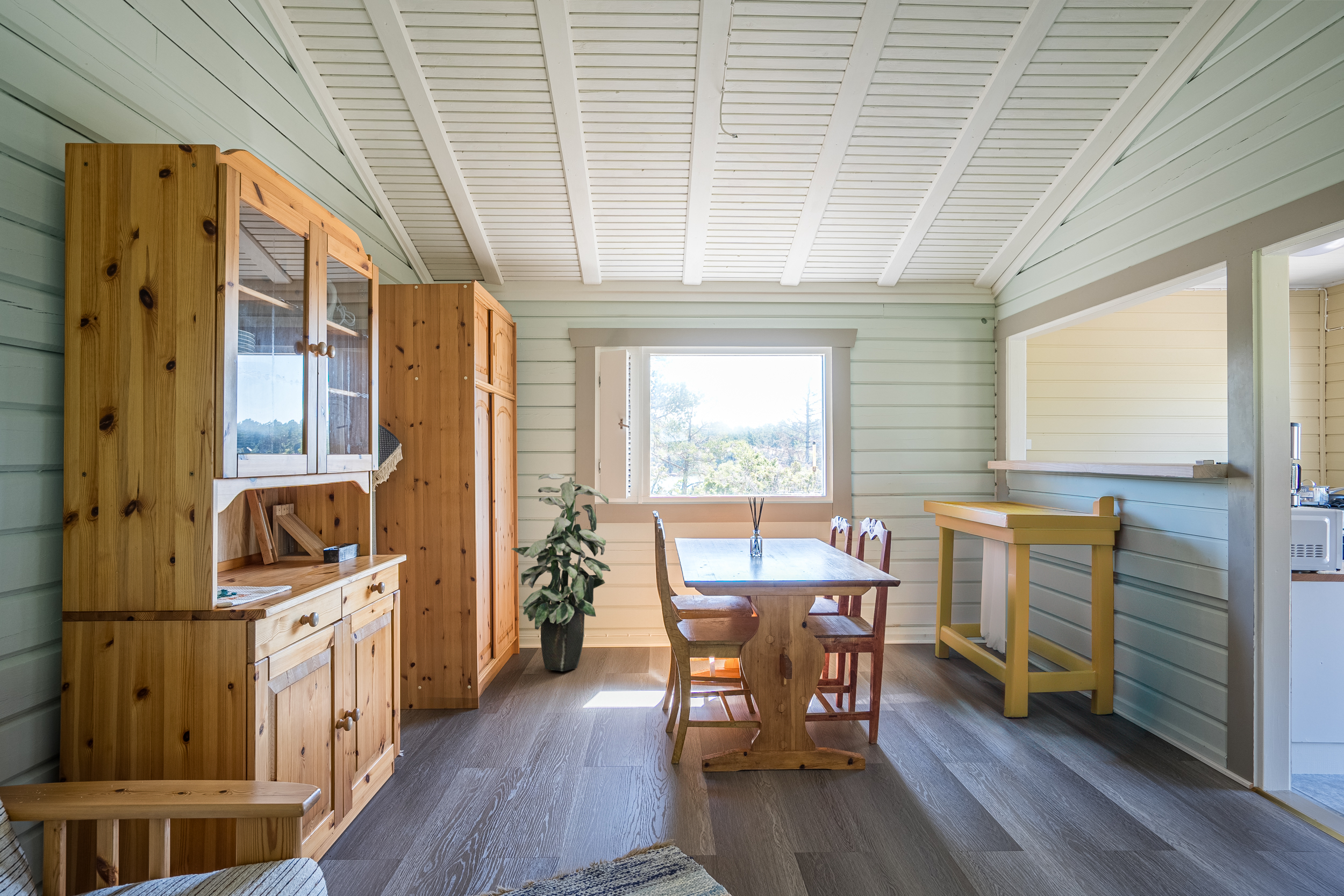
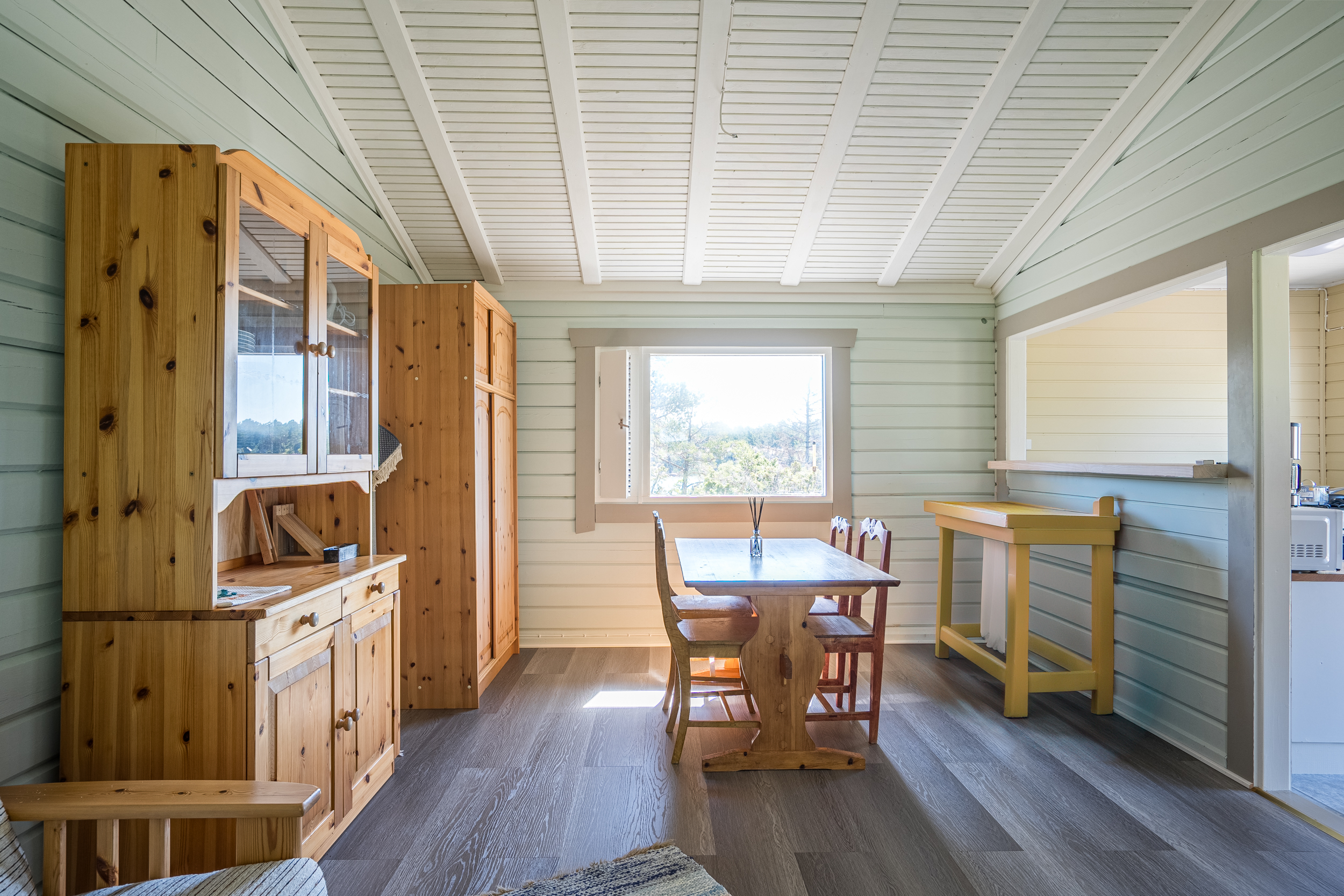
- indoor plant [511,473,611,672]
